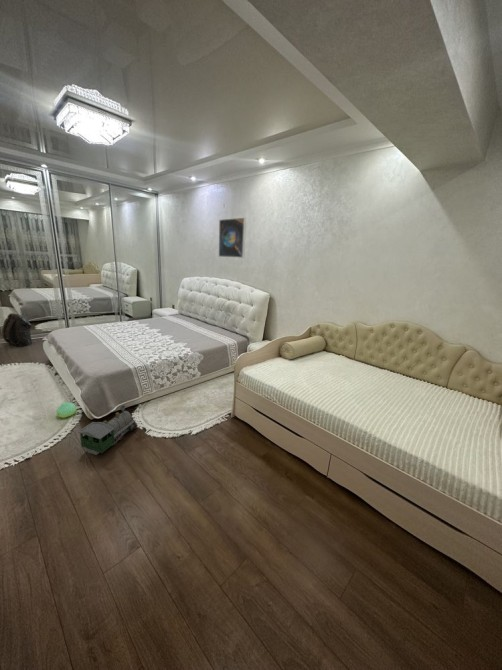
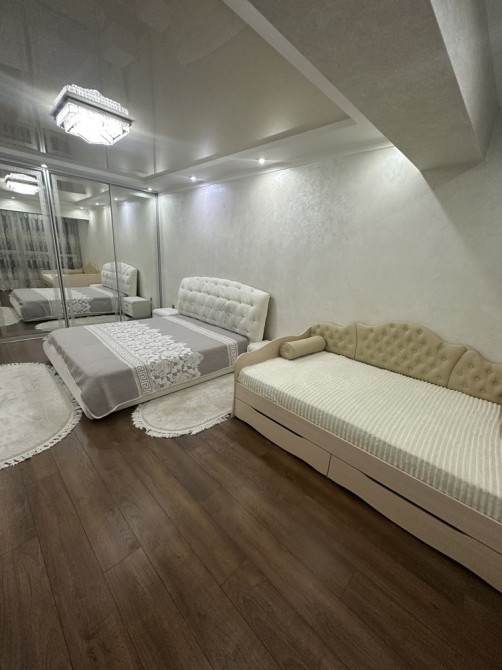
- toy train [77,404,139,456]
- plush toy [55,401,77,419]
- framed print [218,217,247,259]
- backpack [1,312,33,347]
